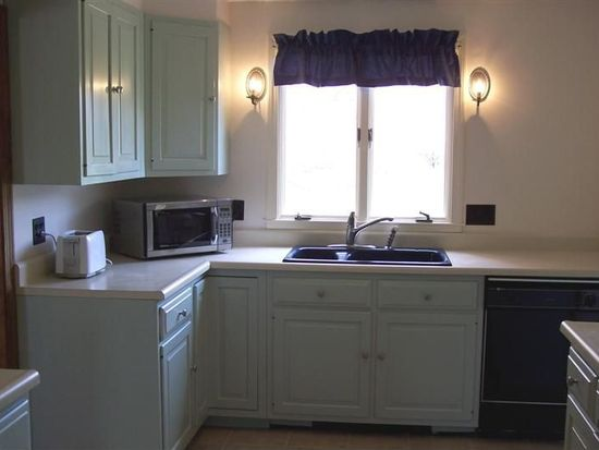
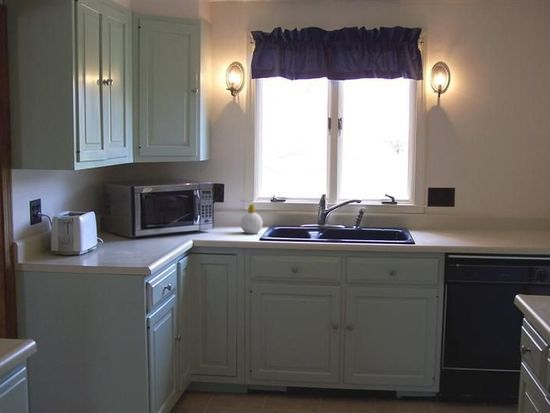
+ soap bottle [240,203,264,235]
